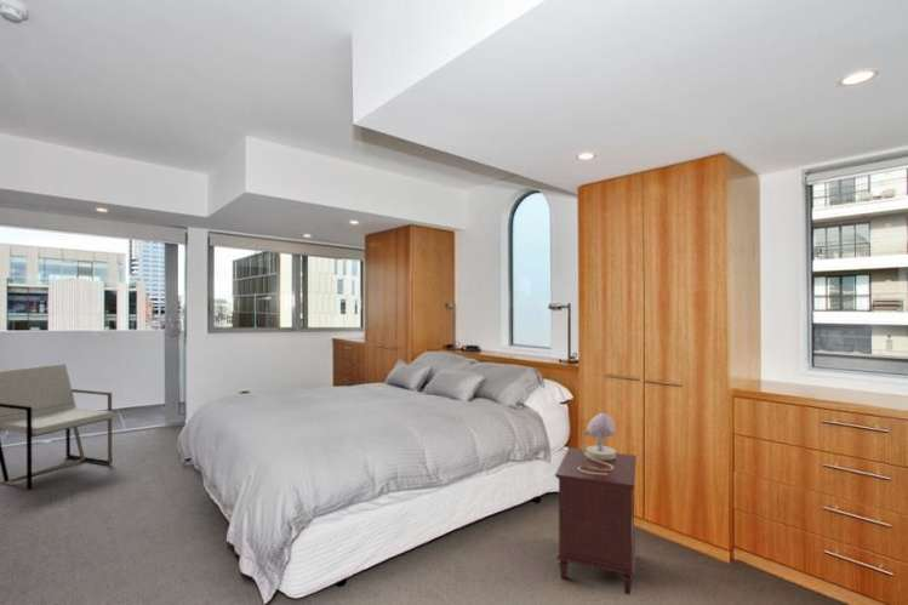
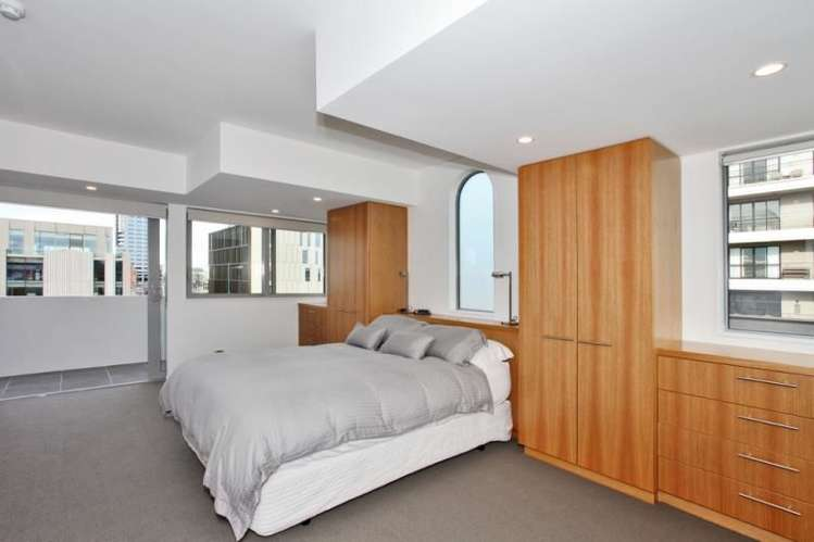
- table lamp [577,411,617,475]
- armchair [0,363,114,491]
- nightstand [554,446,638,597]
